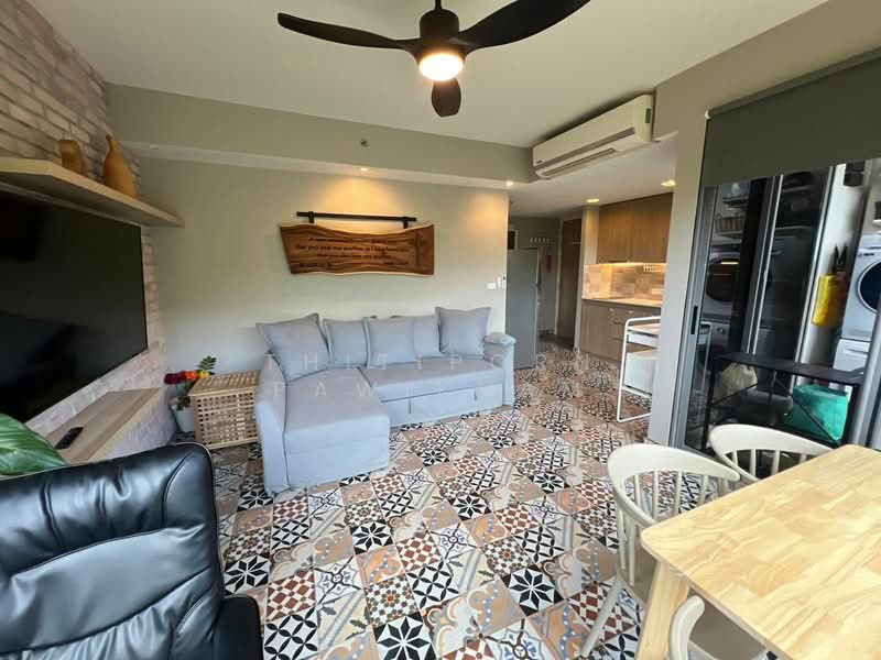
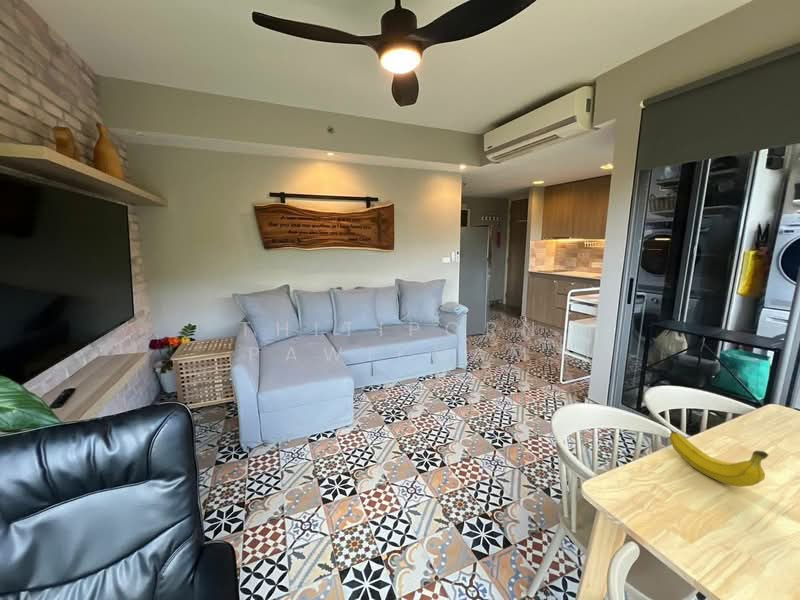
+ fruit [669,431,769,488]
